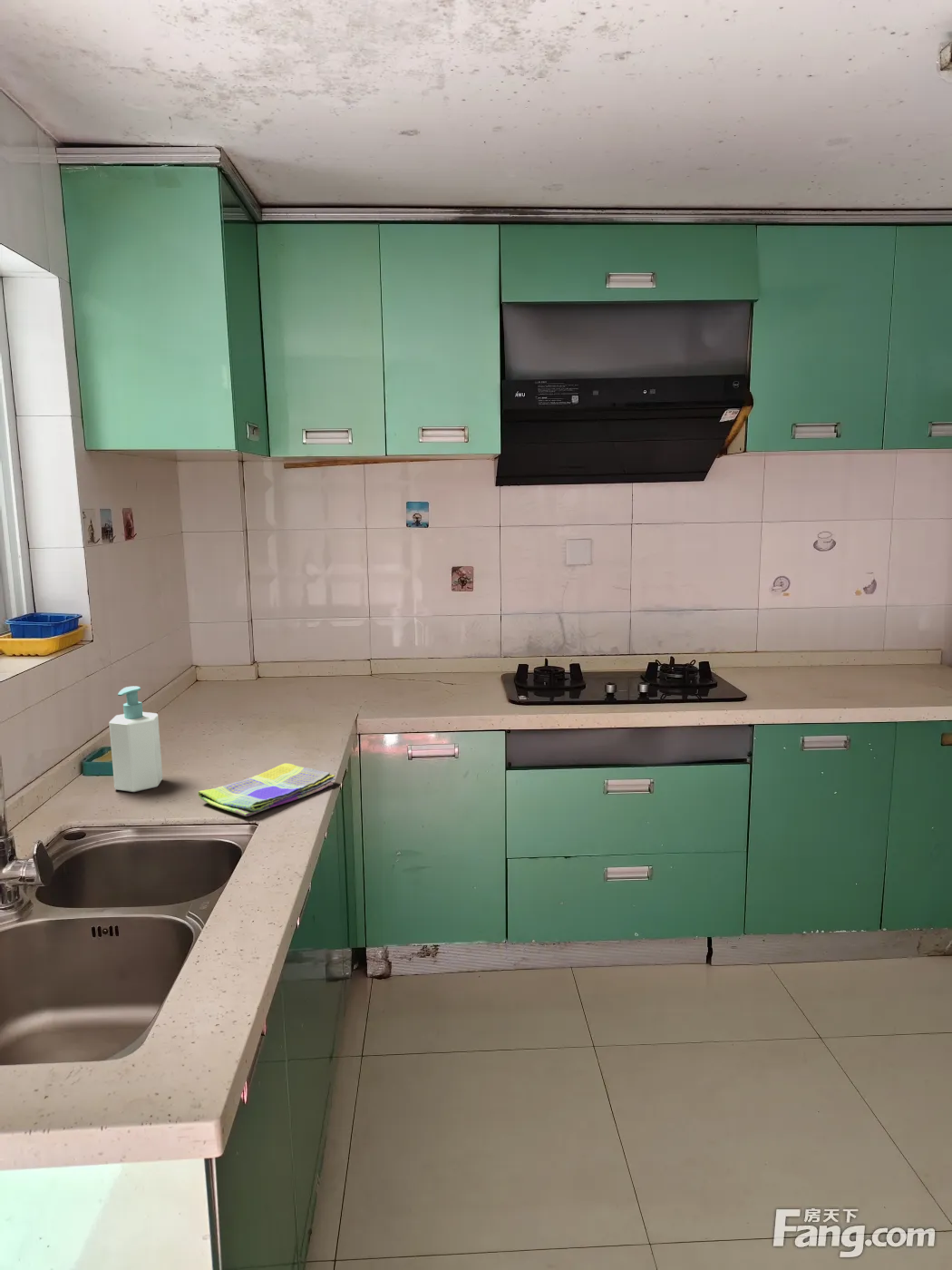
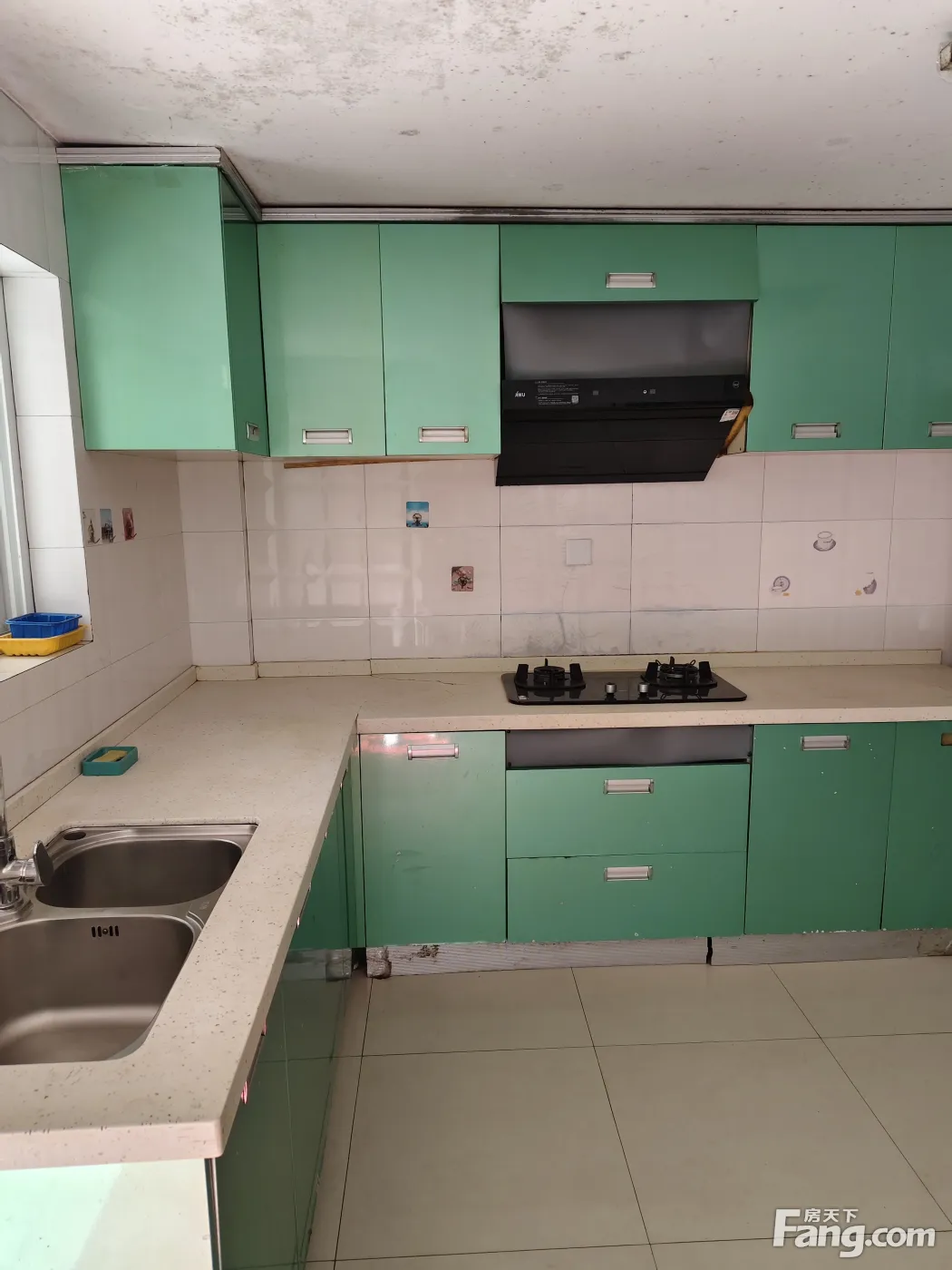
- soap bottle [108,685,163,793]
- dish towel [198,763,335,817]
